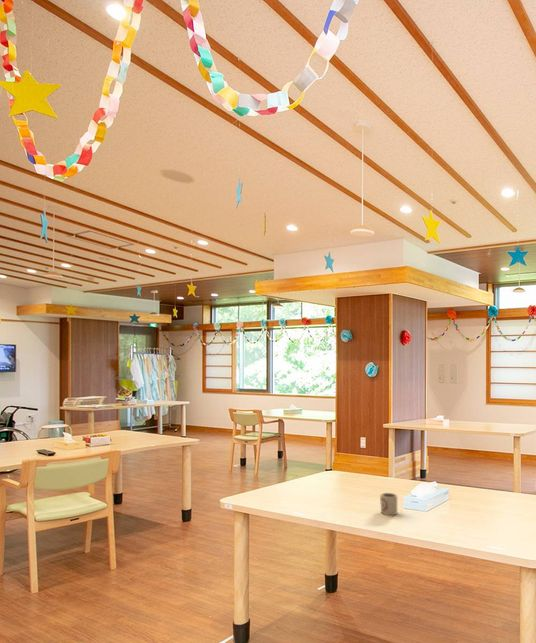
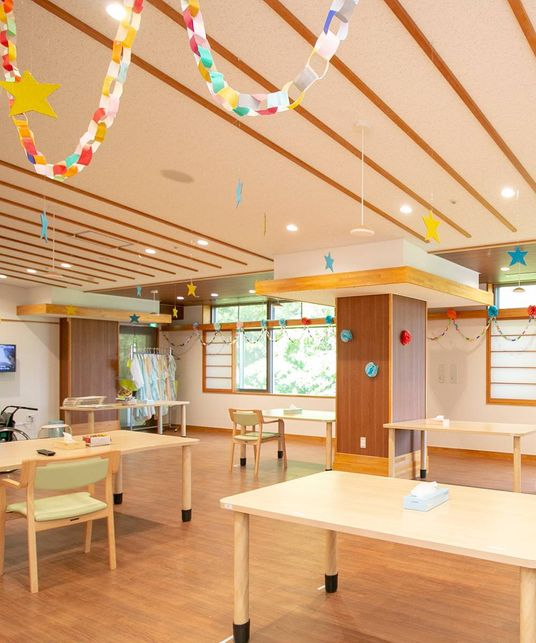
- cup [379,492,398,516]
